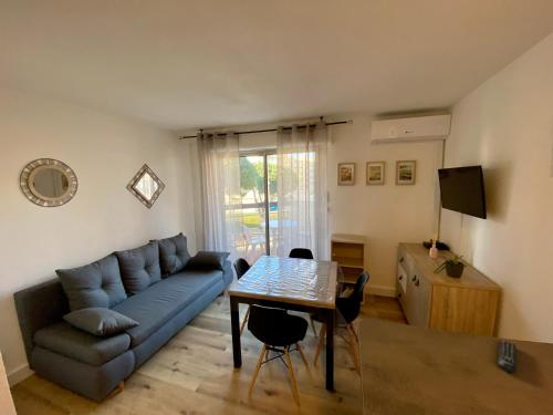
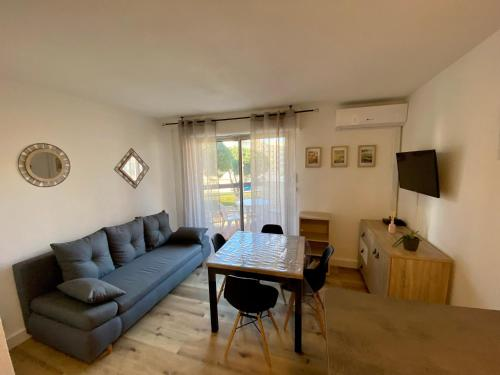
- remote control [498,339,518,374]
